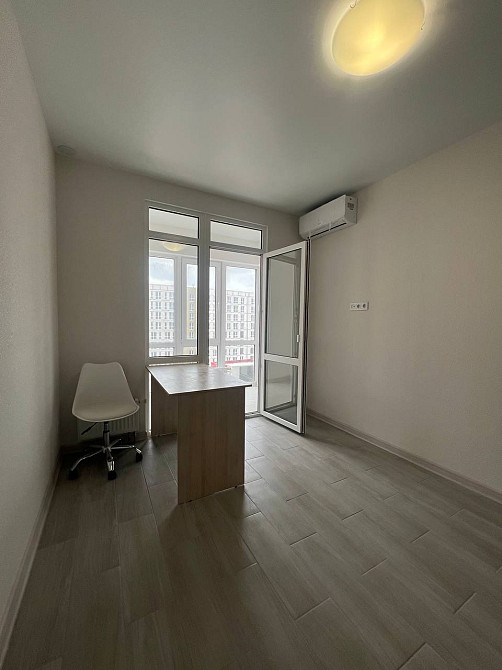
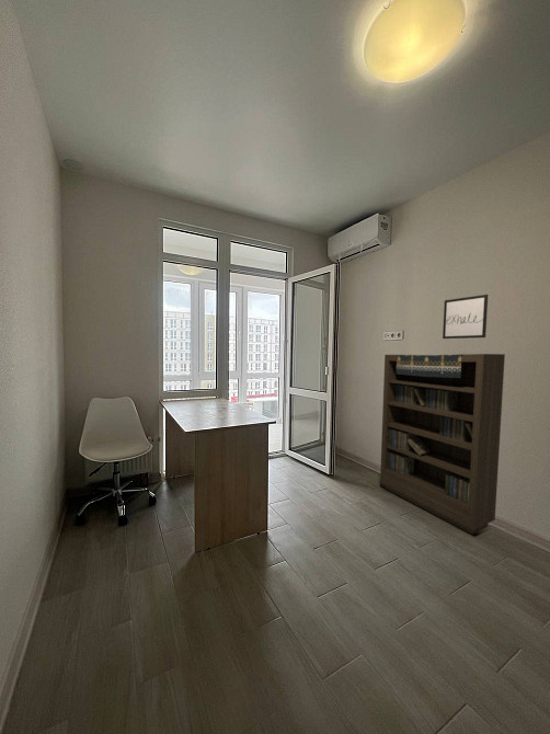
+ bookcase [379,353,506,536]
+ wall art [442,294,489,340]
